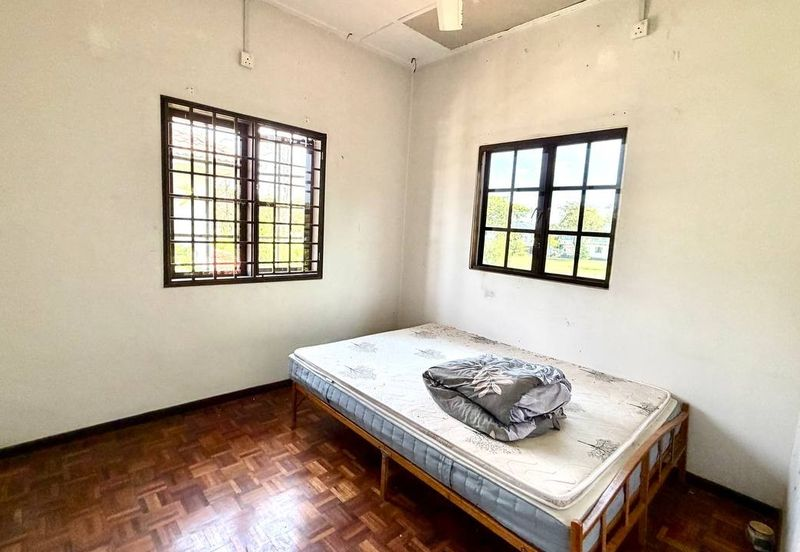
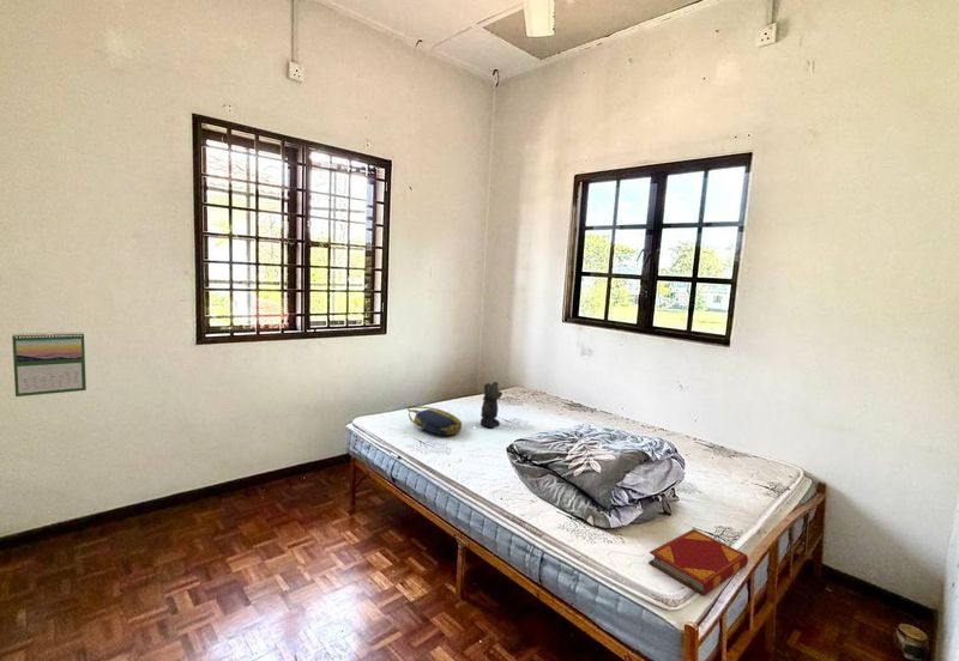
+ hardback book [647,528,749,596]
+ calendar [11,330,88,398]
+ bear [478,381,503,429]
+ tote bag [406,405,463,436]
